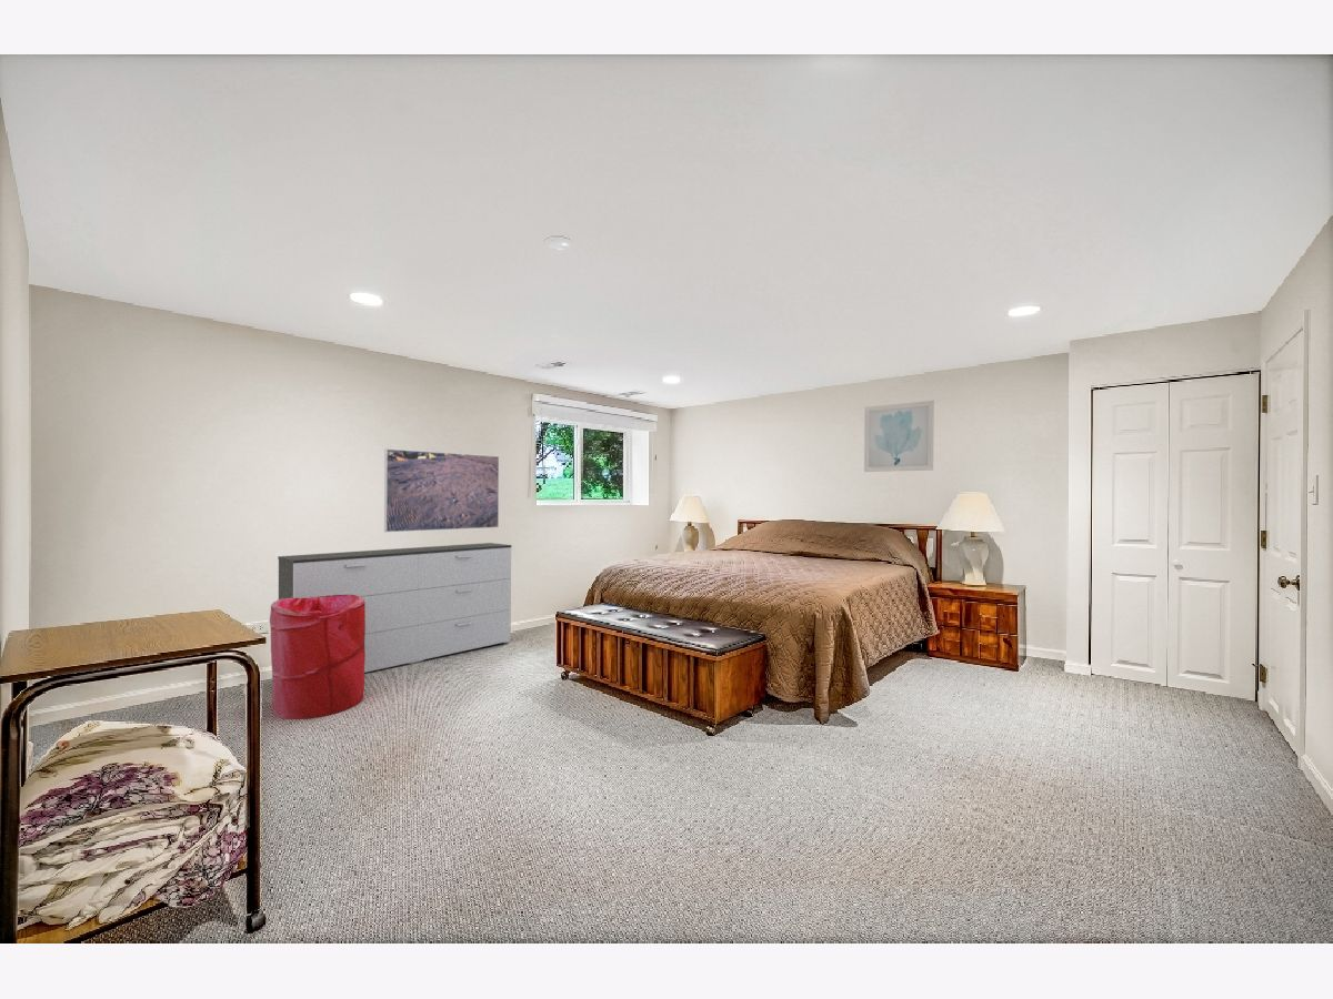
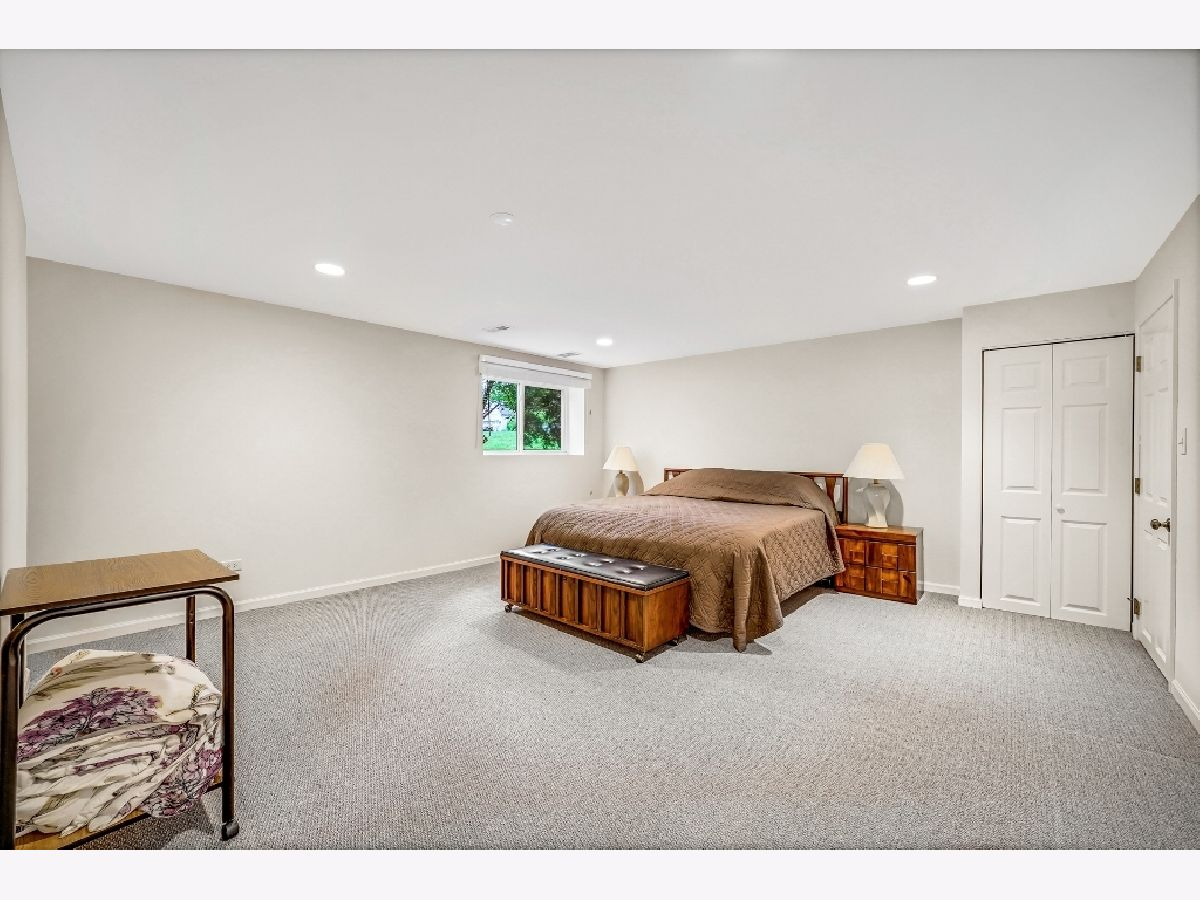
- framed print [383,447,500,533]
- dresser [277,542,512,674]
- laundry hamper [269,595,365,720]
- wall art [863,400,935,473]
